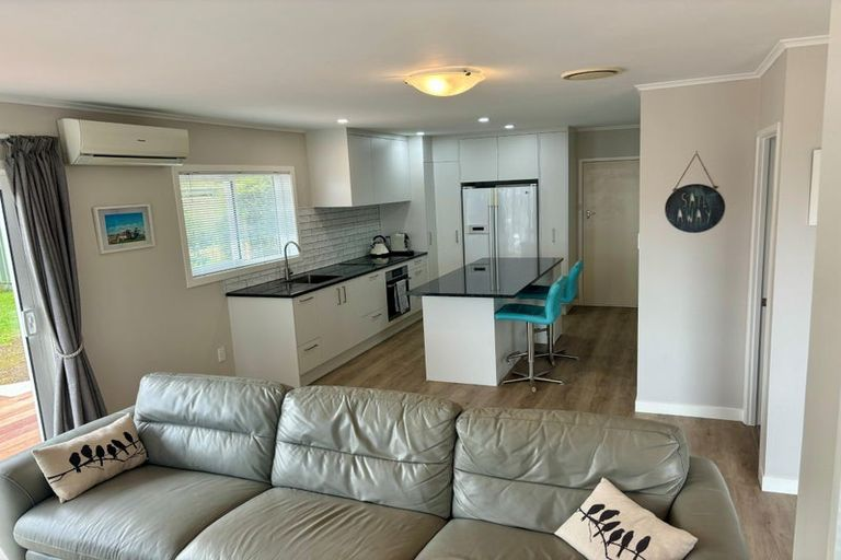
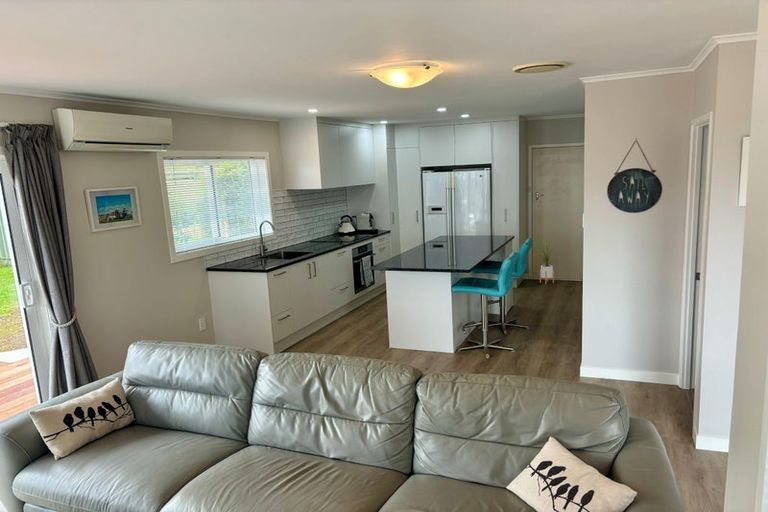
+ house plant [534,237,558,285]
